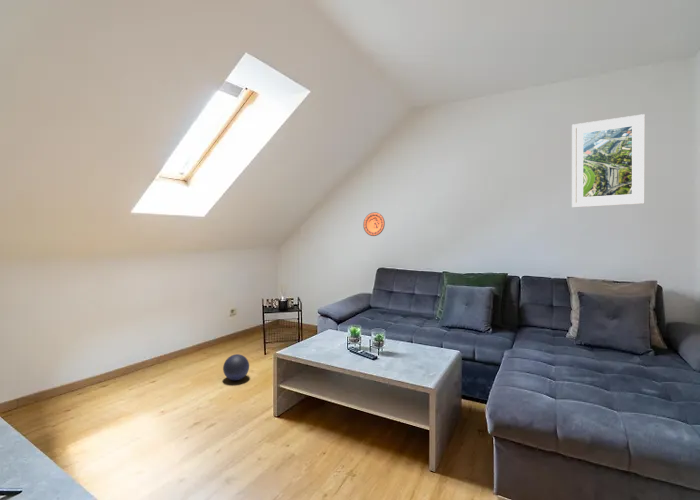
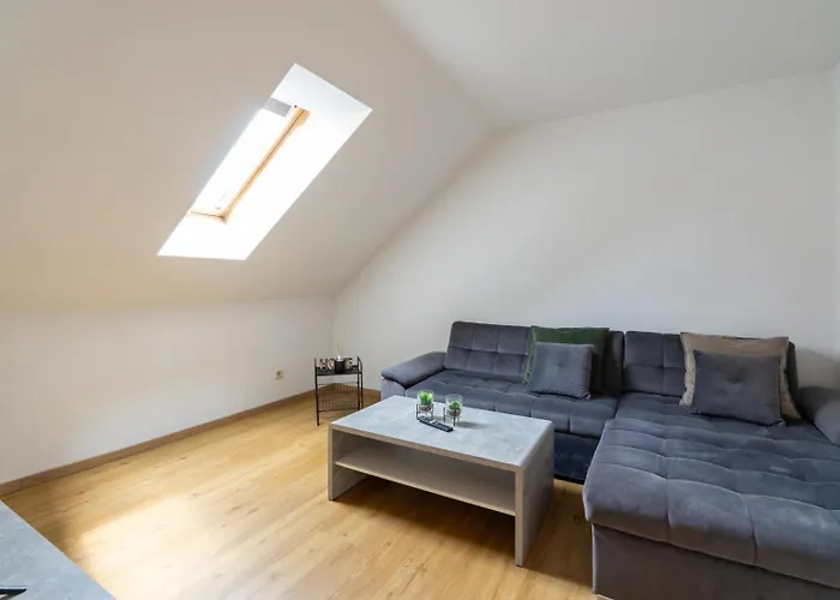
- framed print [571,113,646,208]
- decorative plate [362,211,386,237]
- ball [222,353,250,382]
